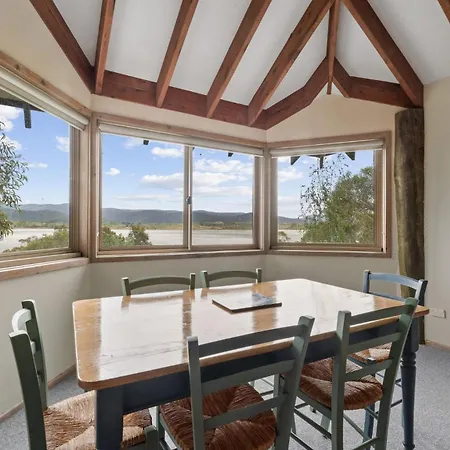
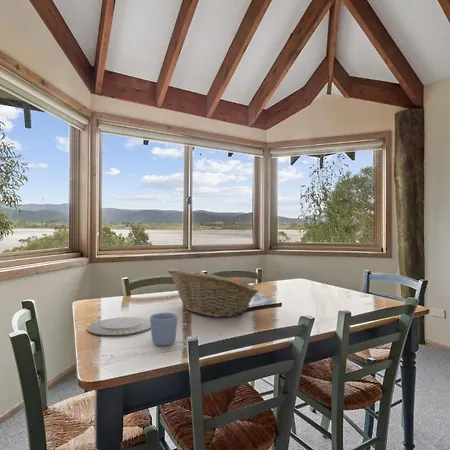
+ mug [149,312,178,347]
+ fruit basket [166,267,260,318]
+ chinaware [86,316,151,336]
